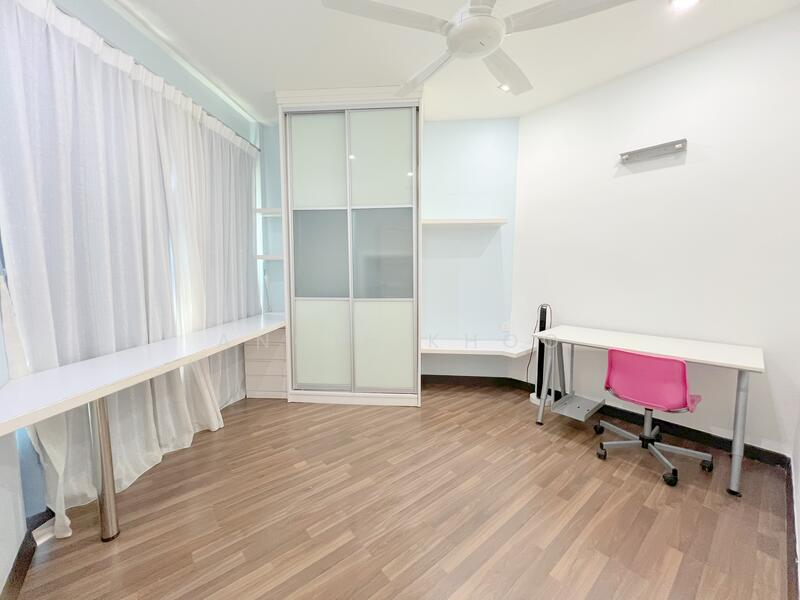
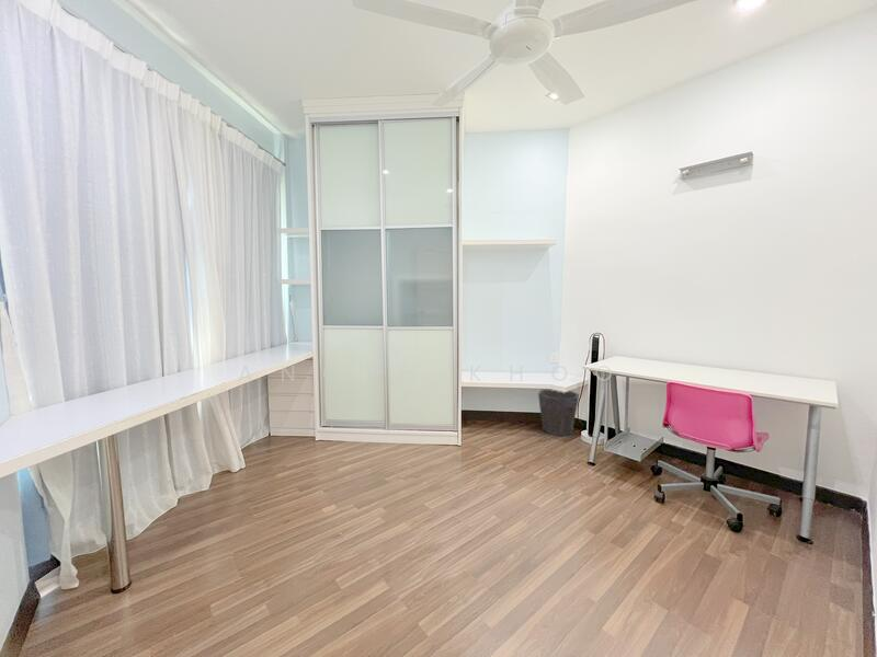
+ waste bin [537,389,580,437]
